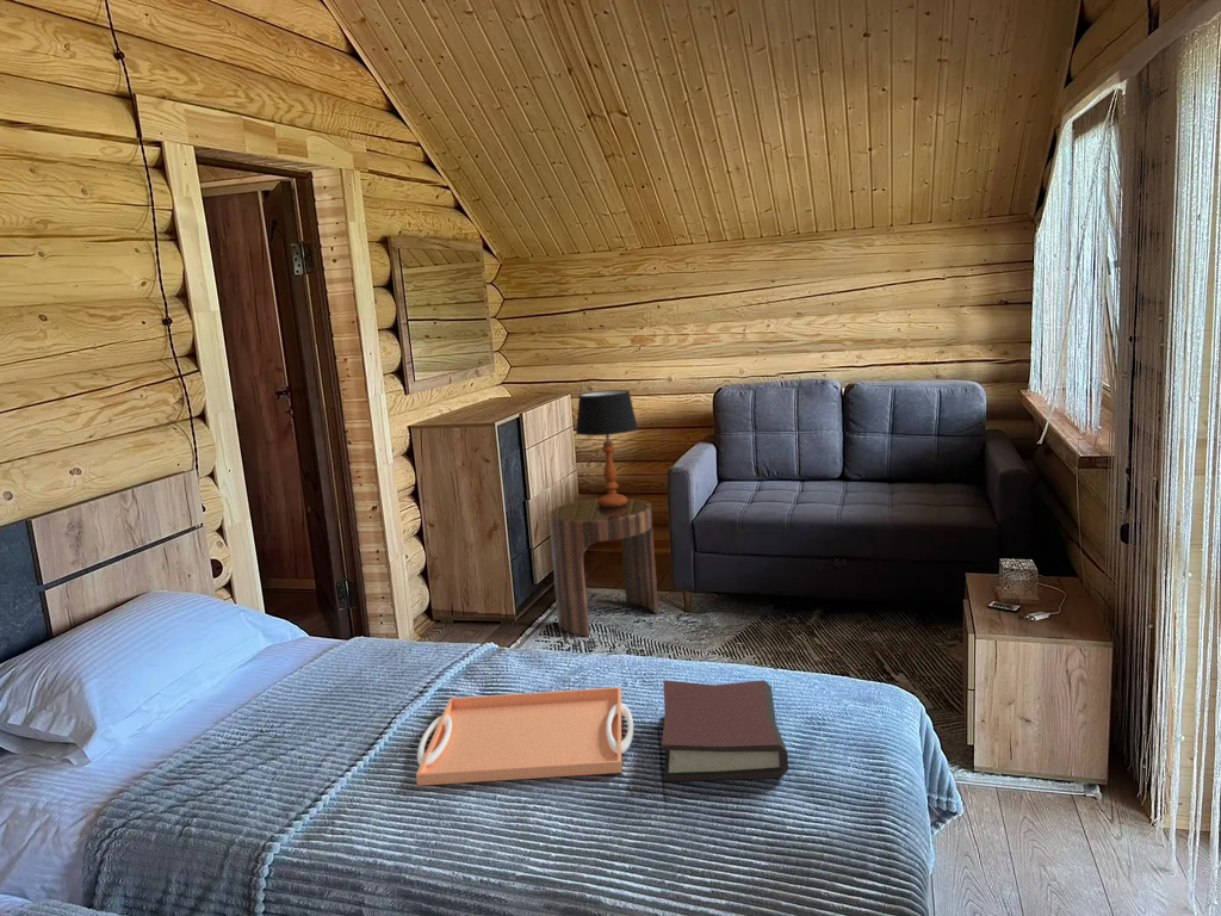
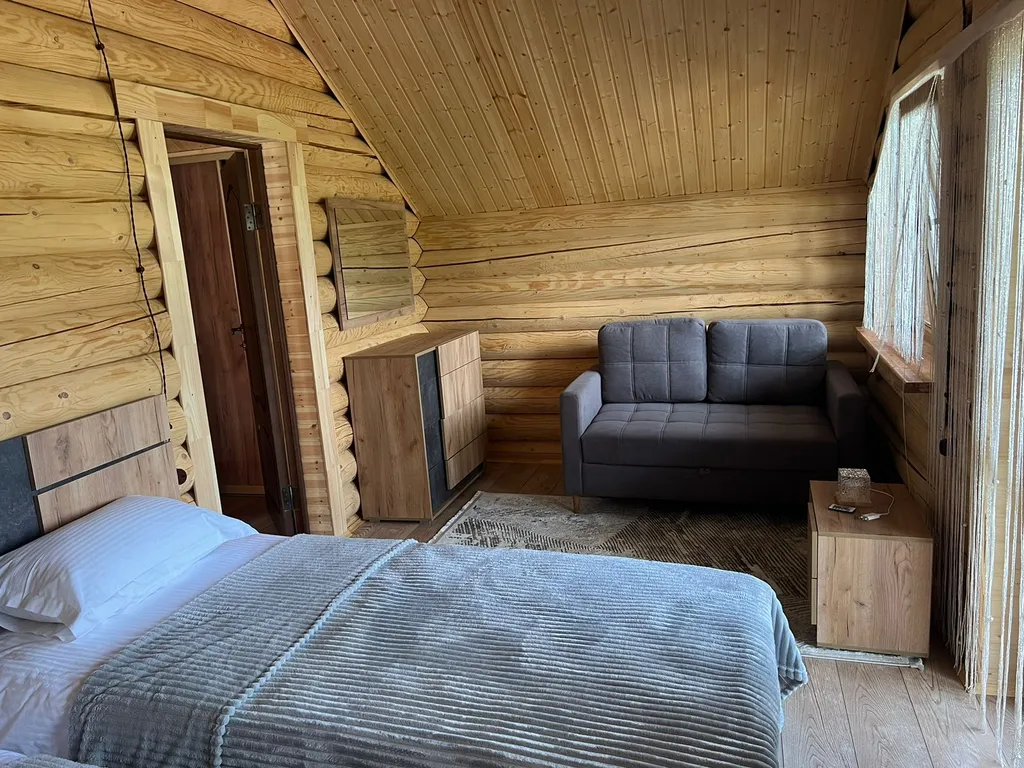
- serving tray [415,686,634,787]
- side table [548,497,659,637]
- table lamp [575,389,639,508]
- hardback book [661,679,789,782]
